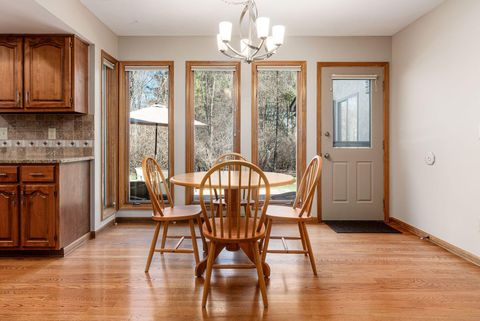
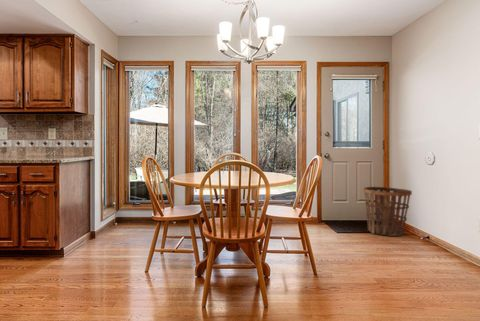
+ basket [363,186,413,237]
